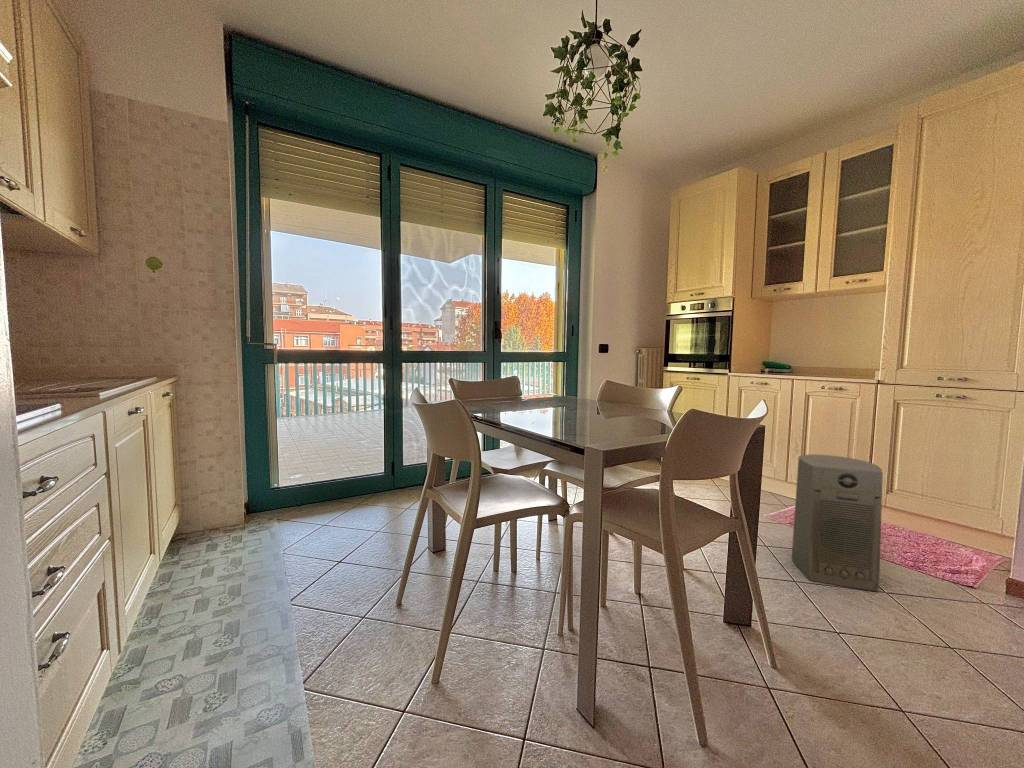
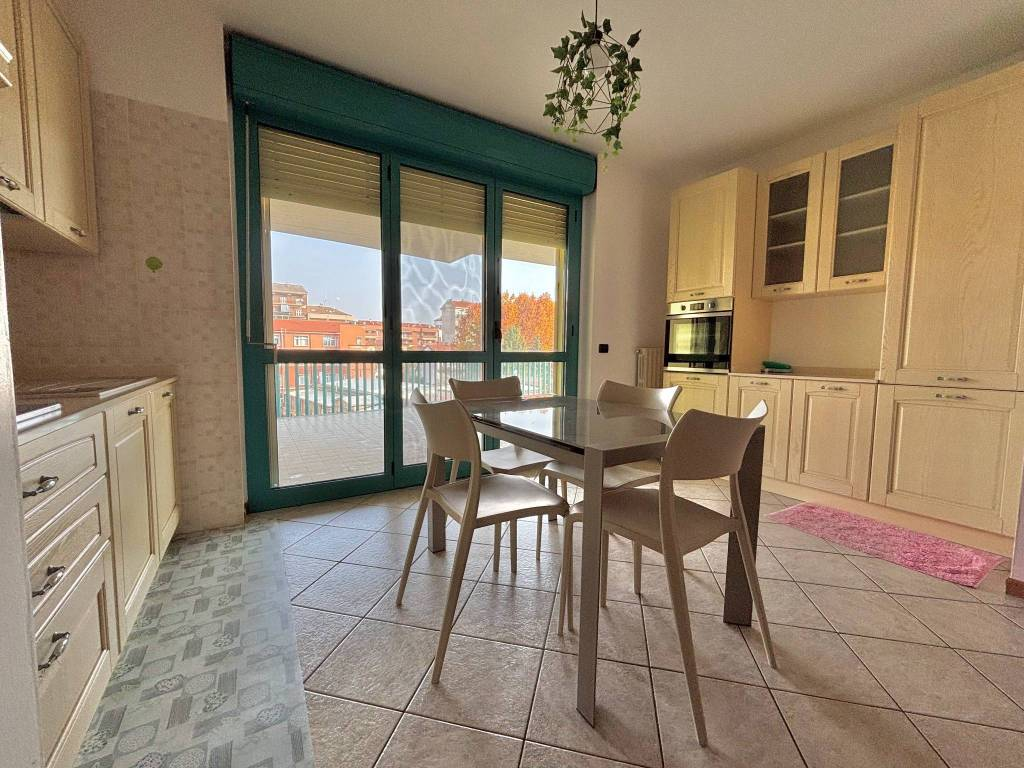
- fan [791,453,884,593]
